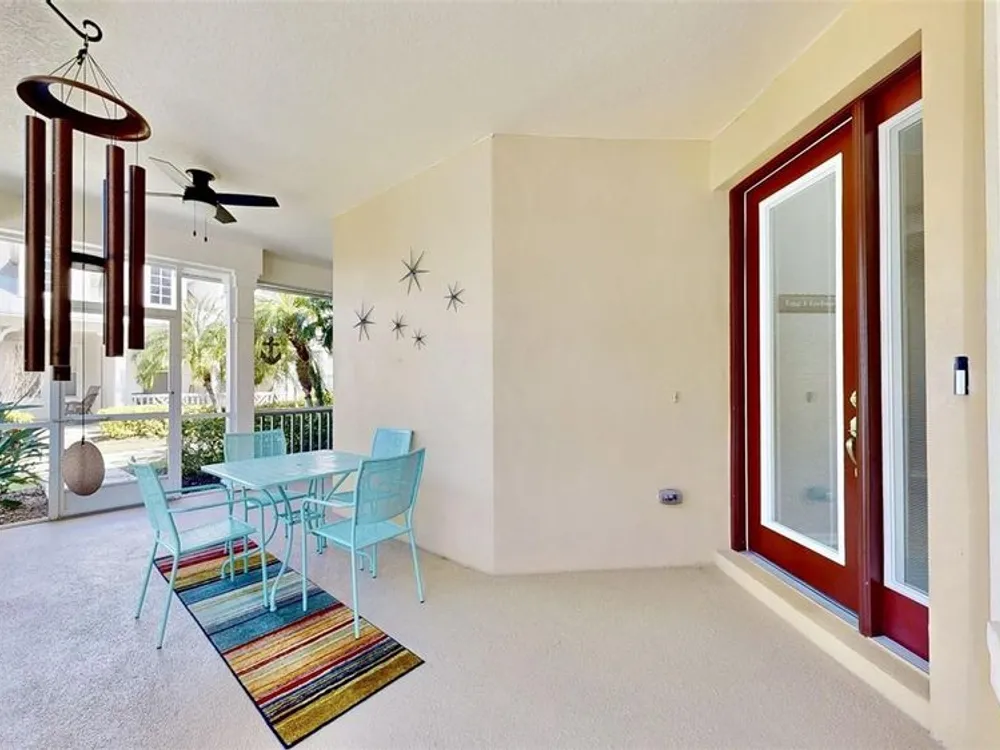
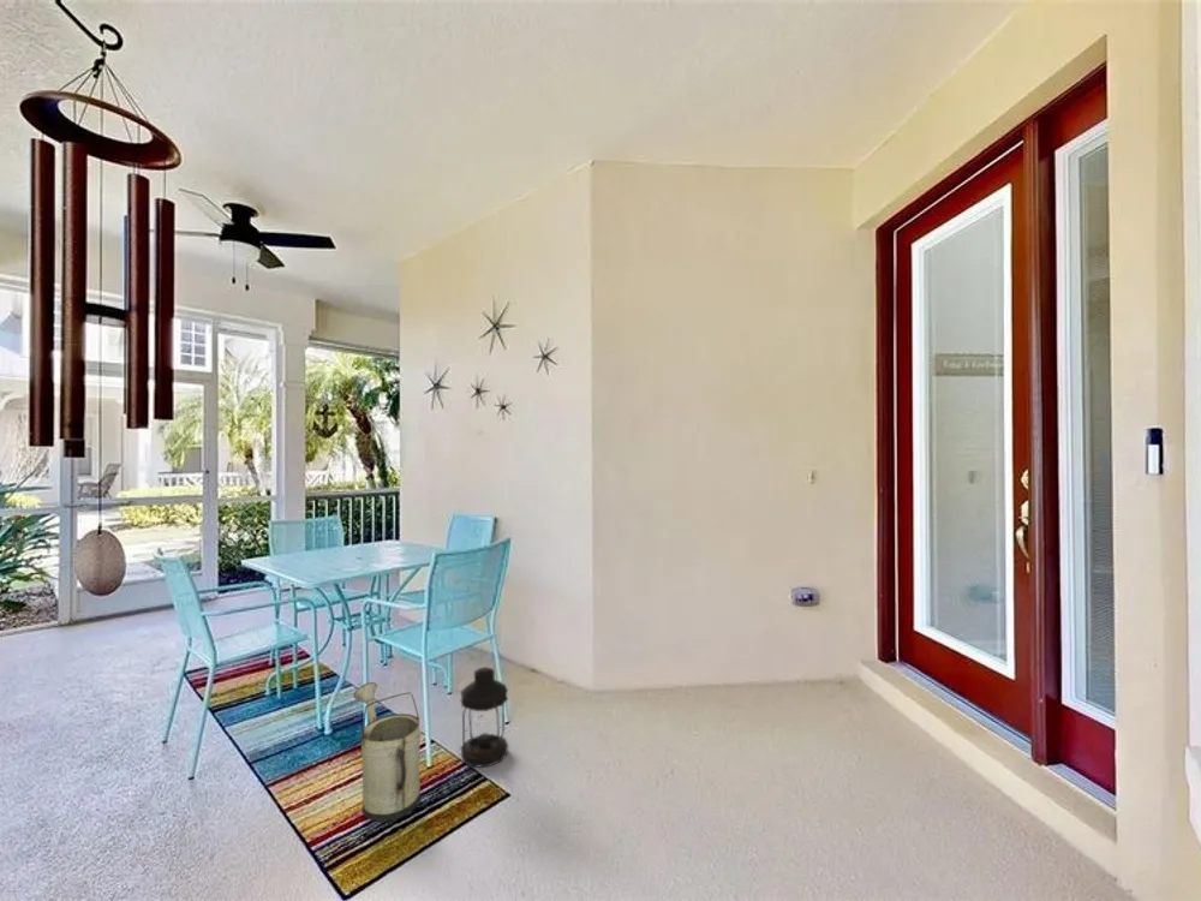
+ lantern [459,666,509,769]
+ watering can [352,681,422,823]
